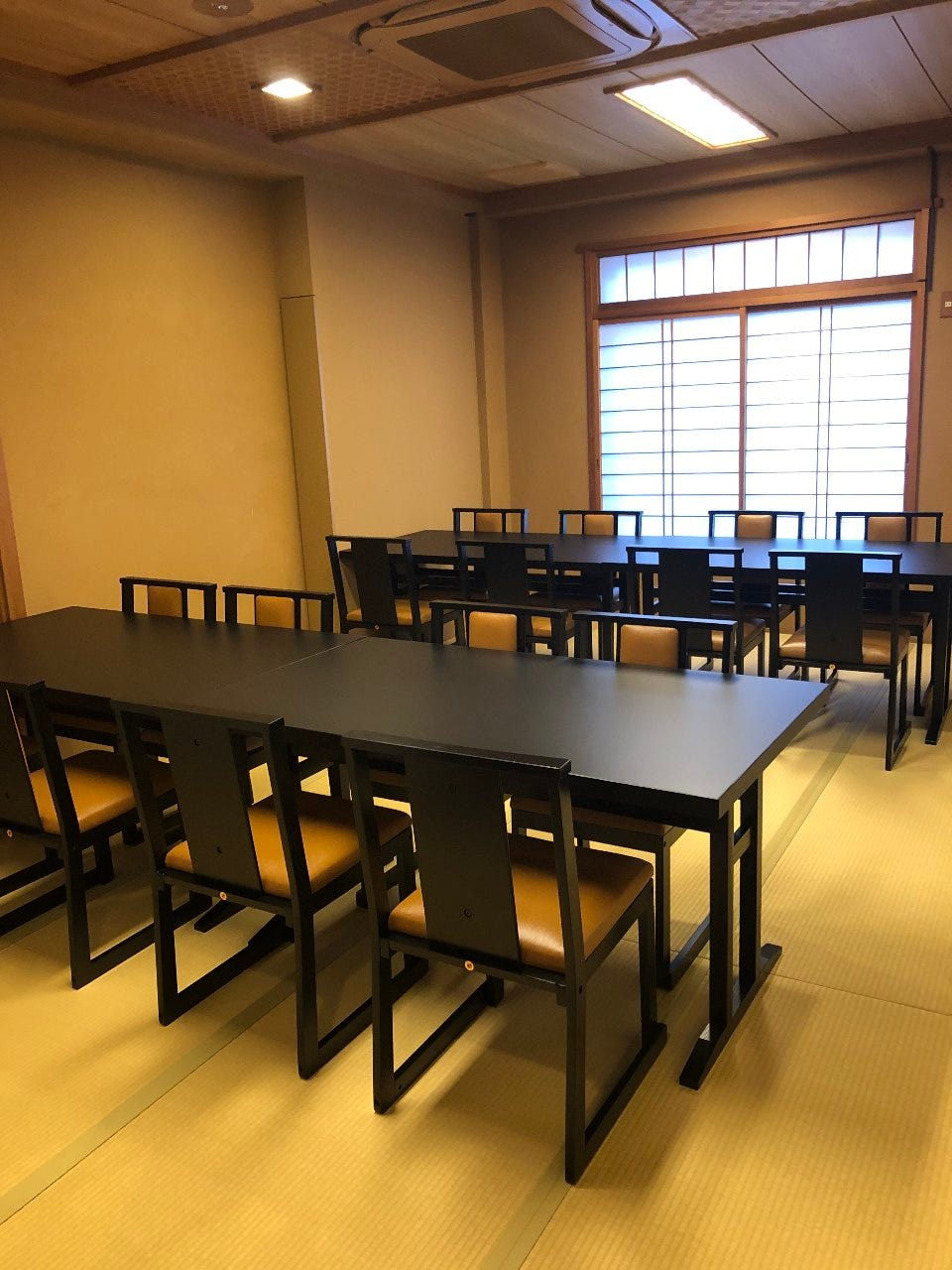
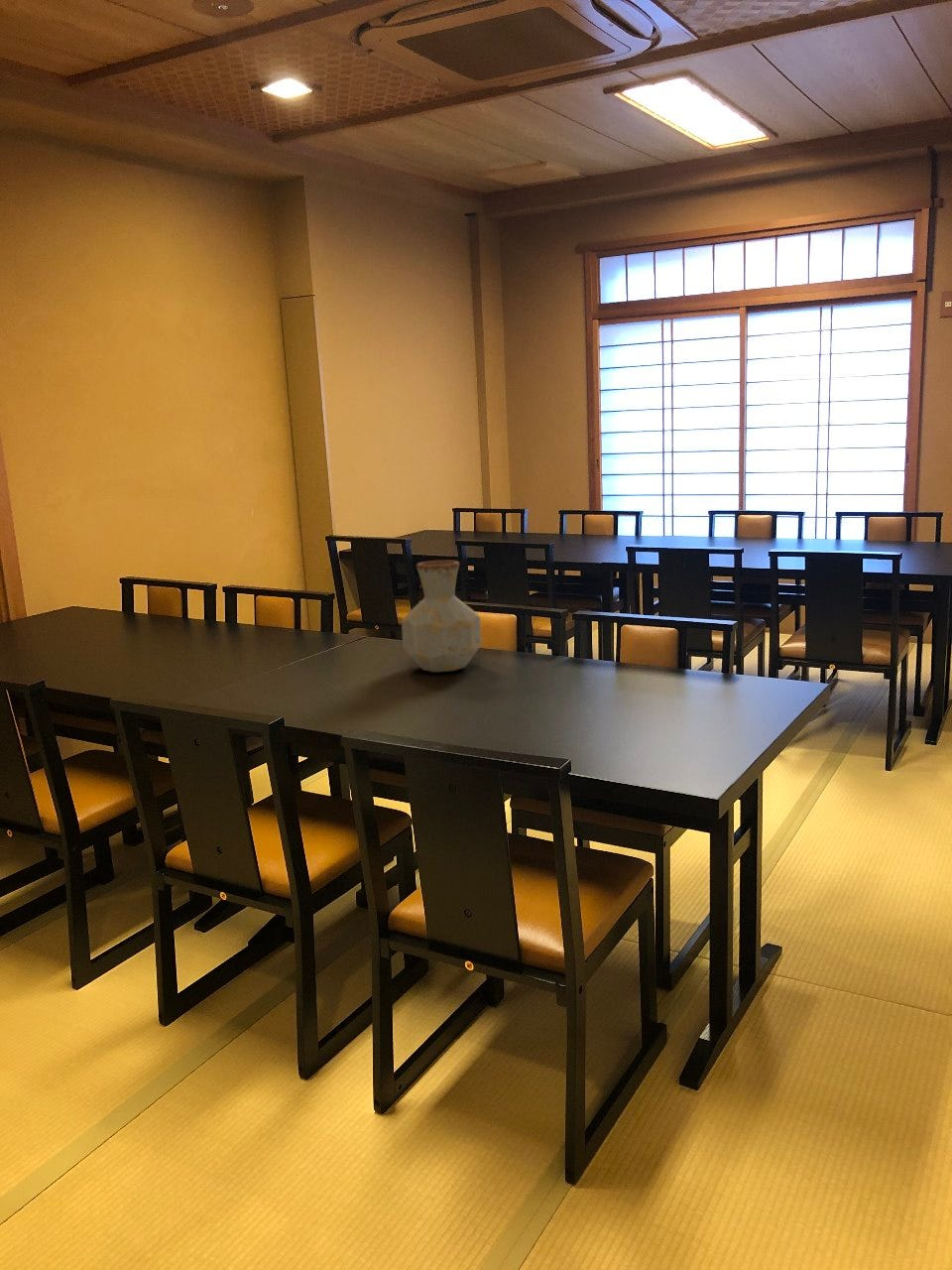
+ vase [401,560,482,674]
